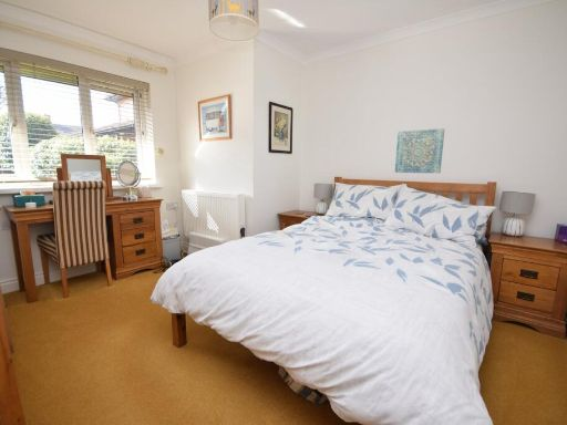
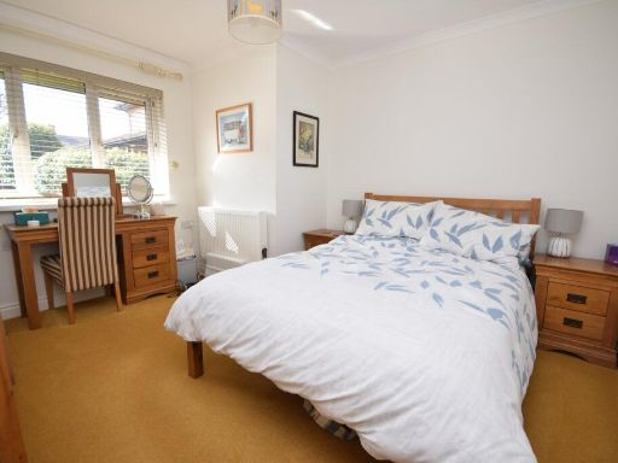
- wall art [394,127,445,174]
